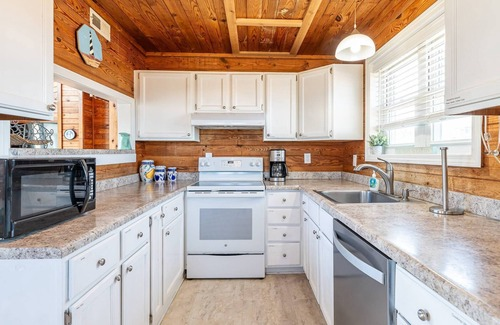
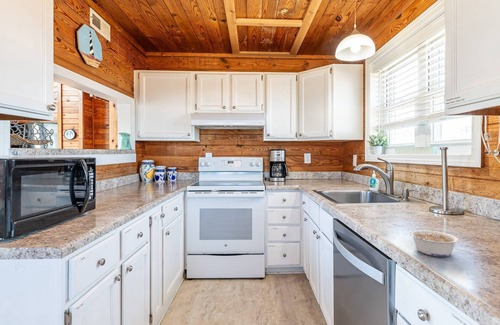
+ legume [409,229,460,258]
